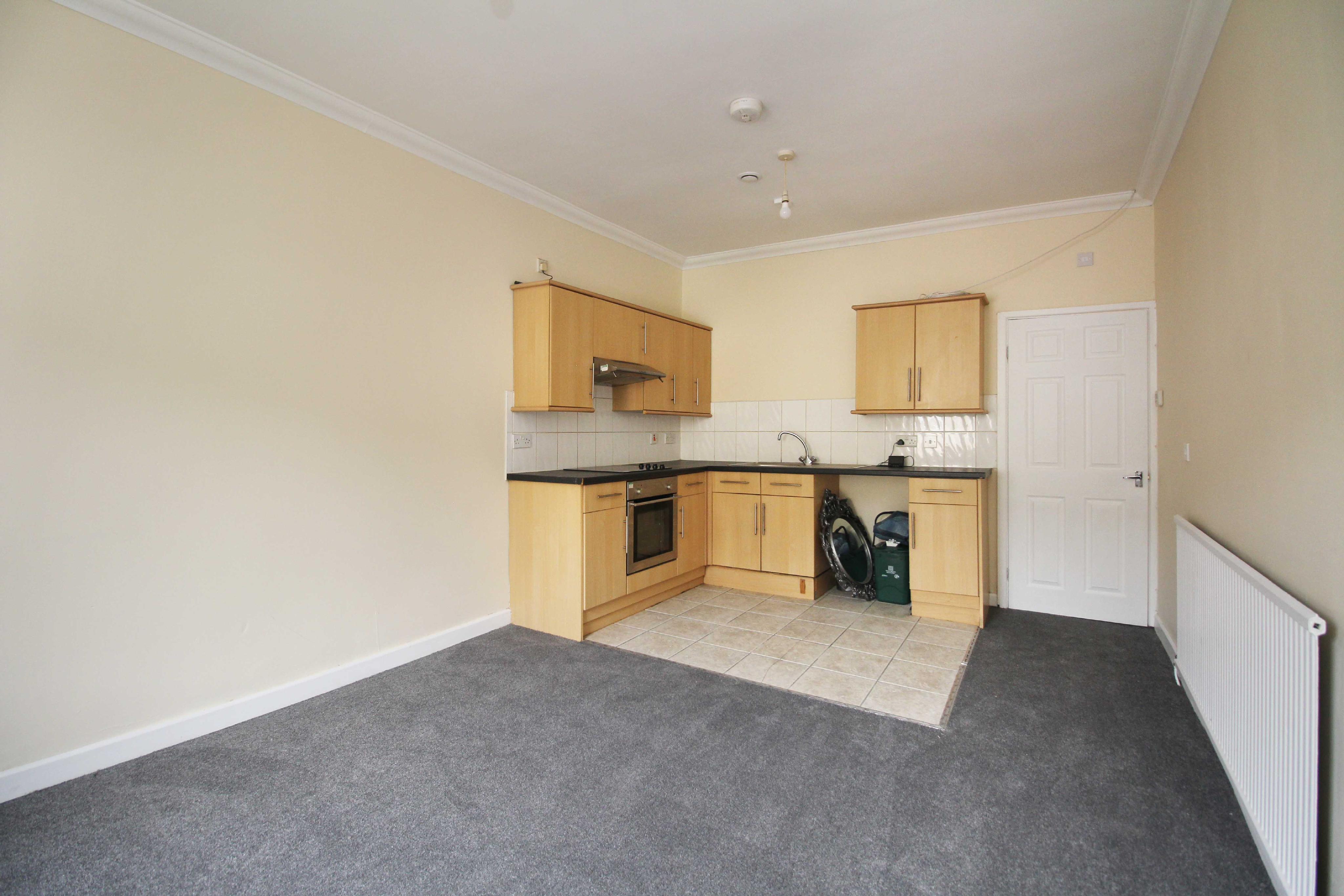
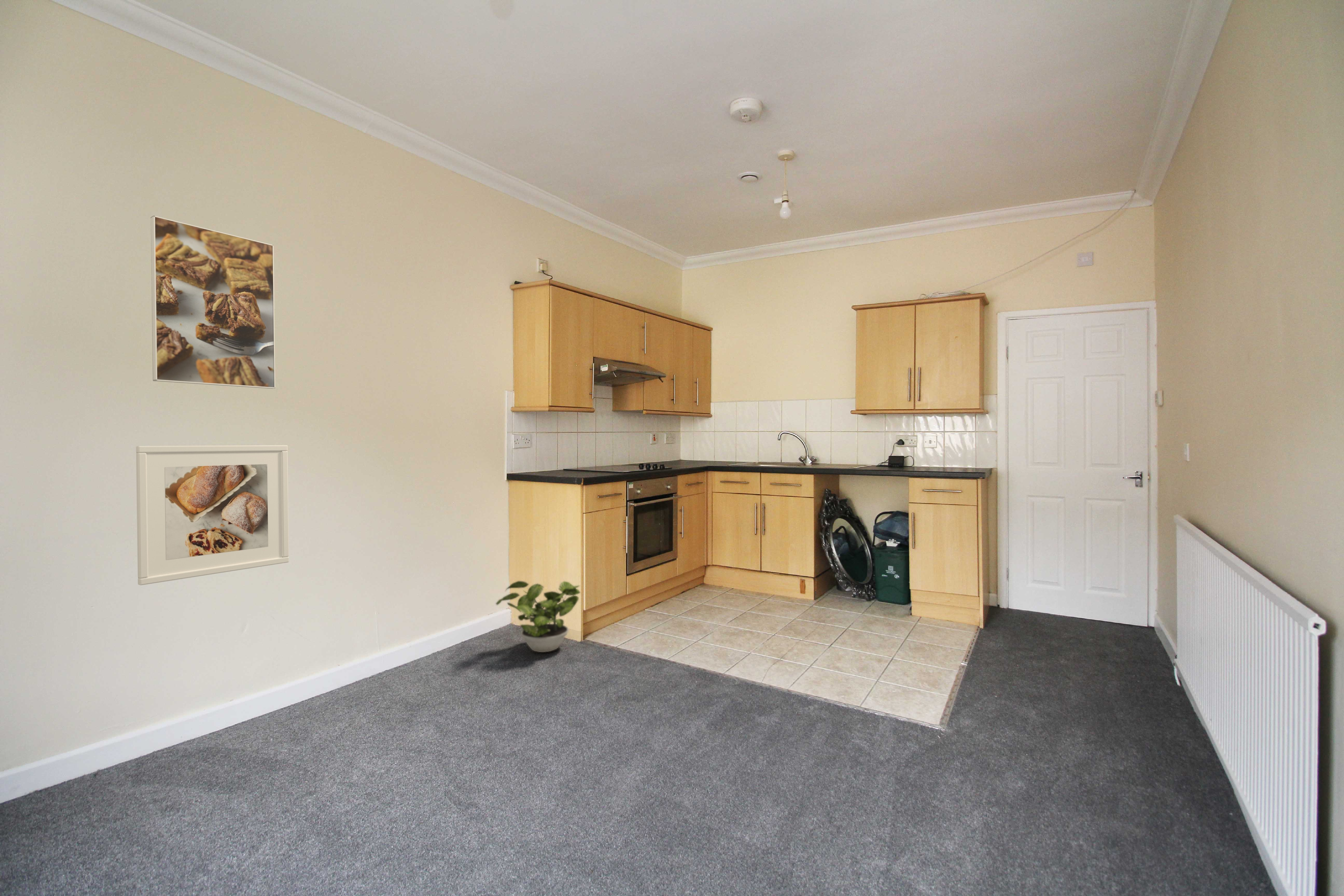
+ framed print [136,445,289,586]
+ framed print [150,215,276,389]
+ potted plant [495,581,581,653]
